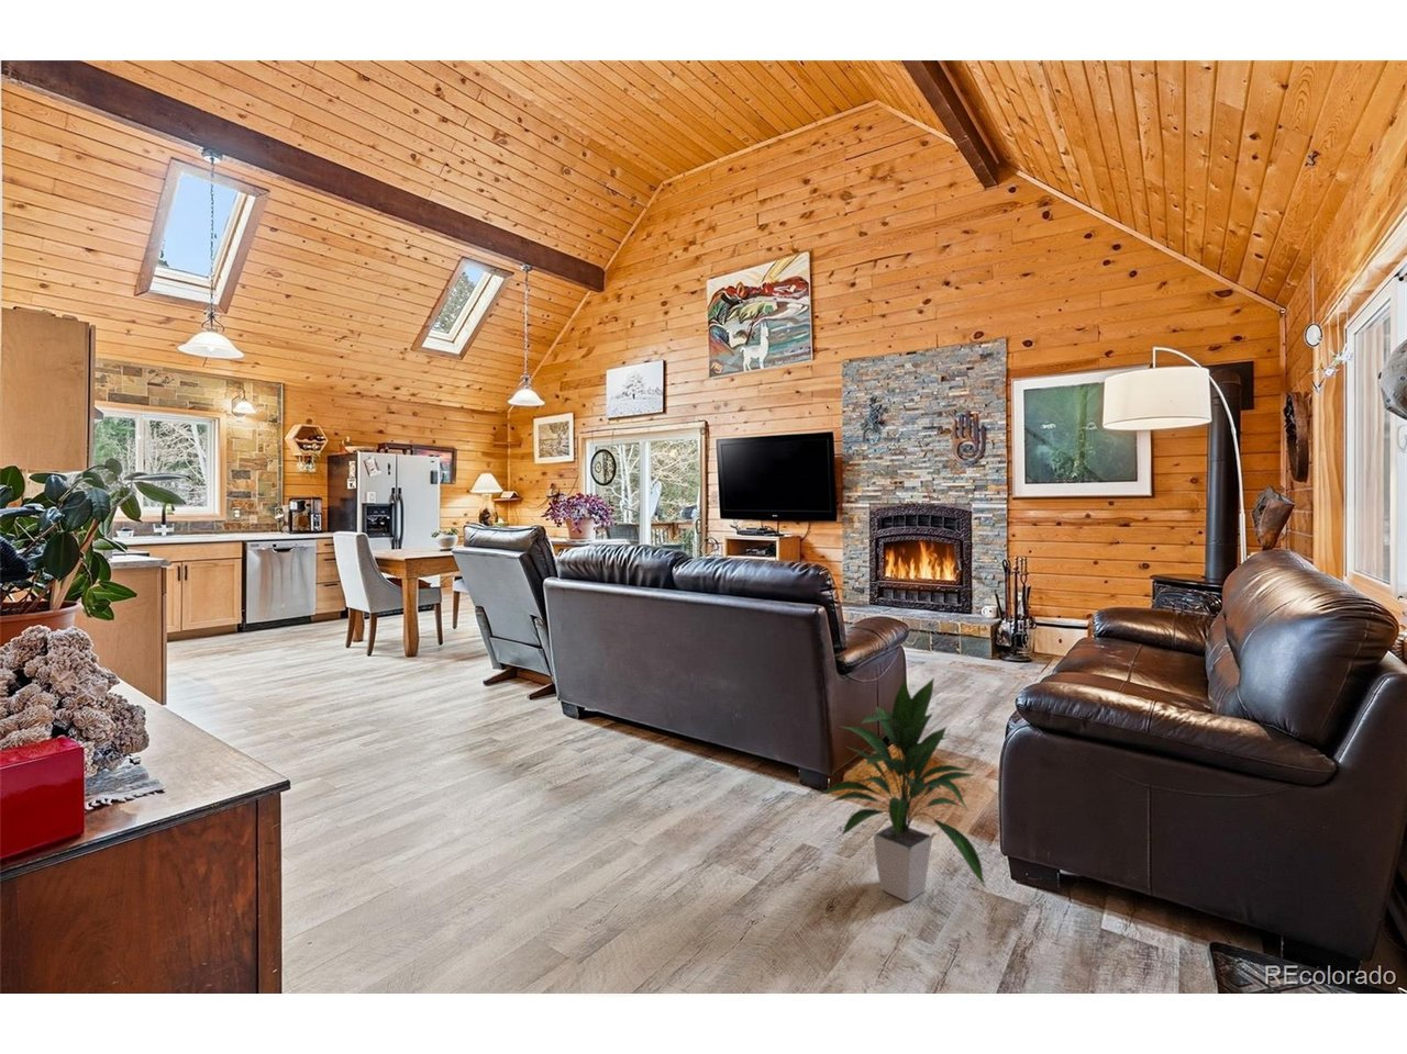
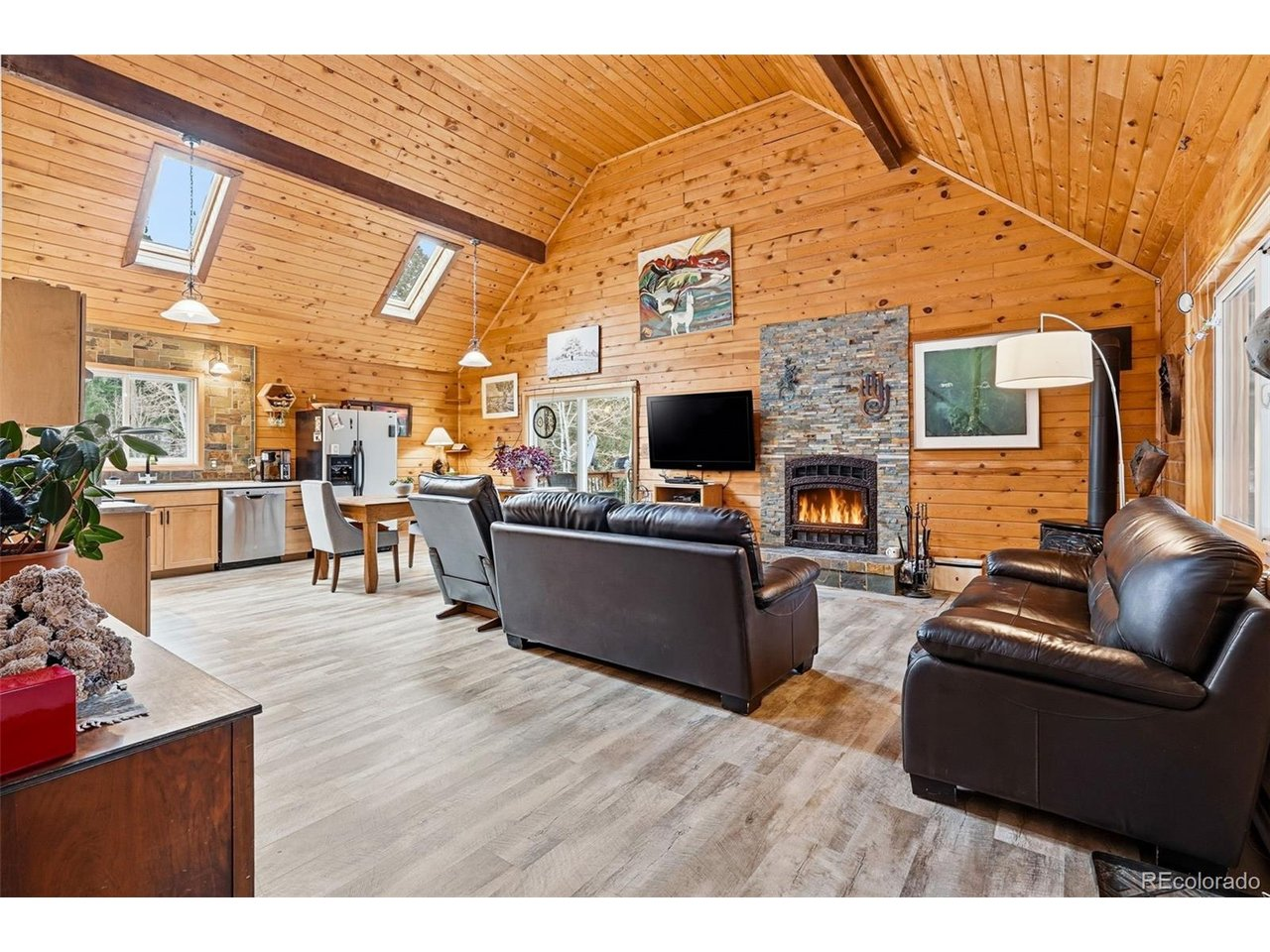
- indoor plant [818,676,986,902]
